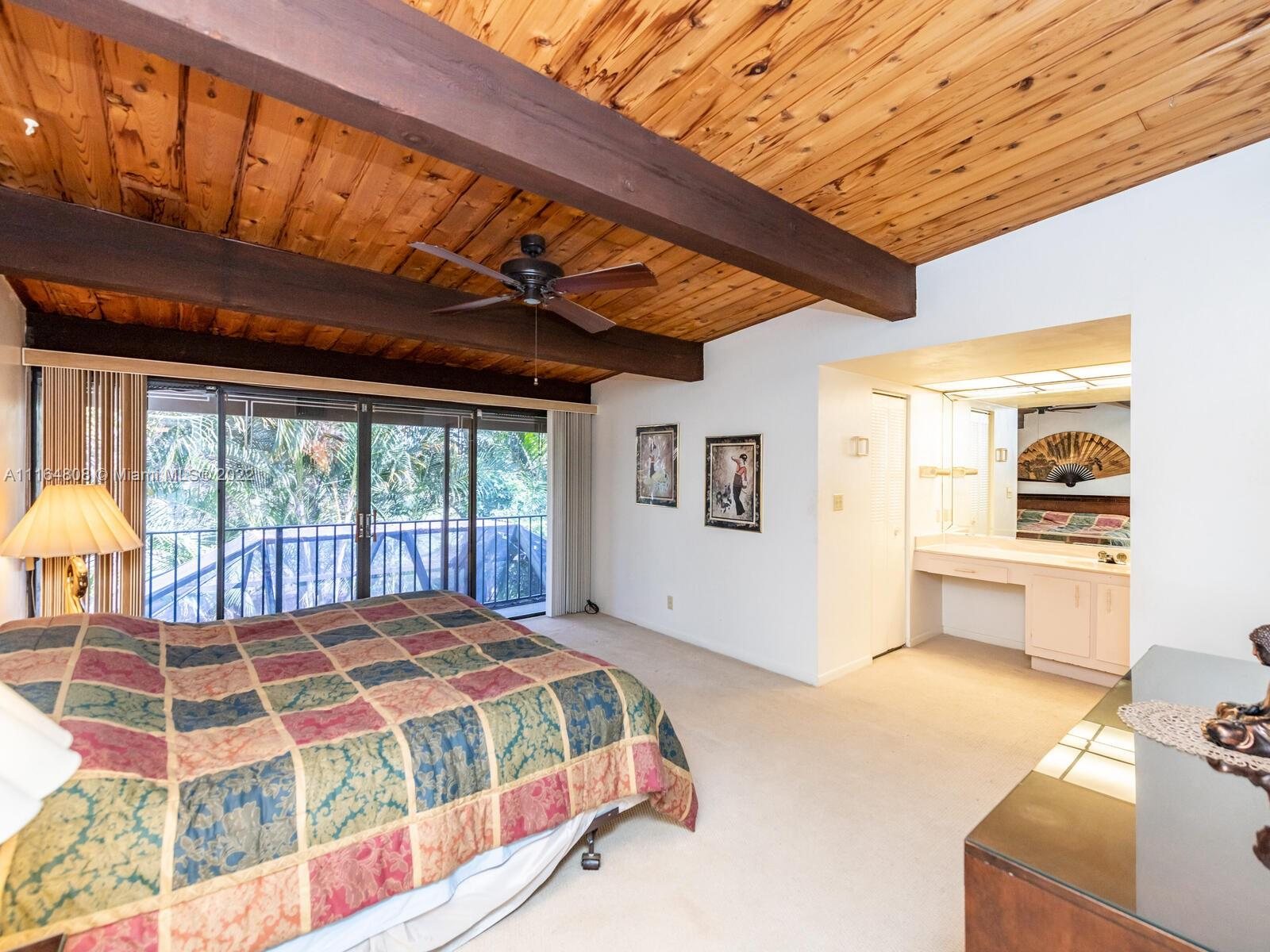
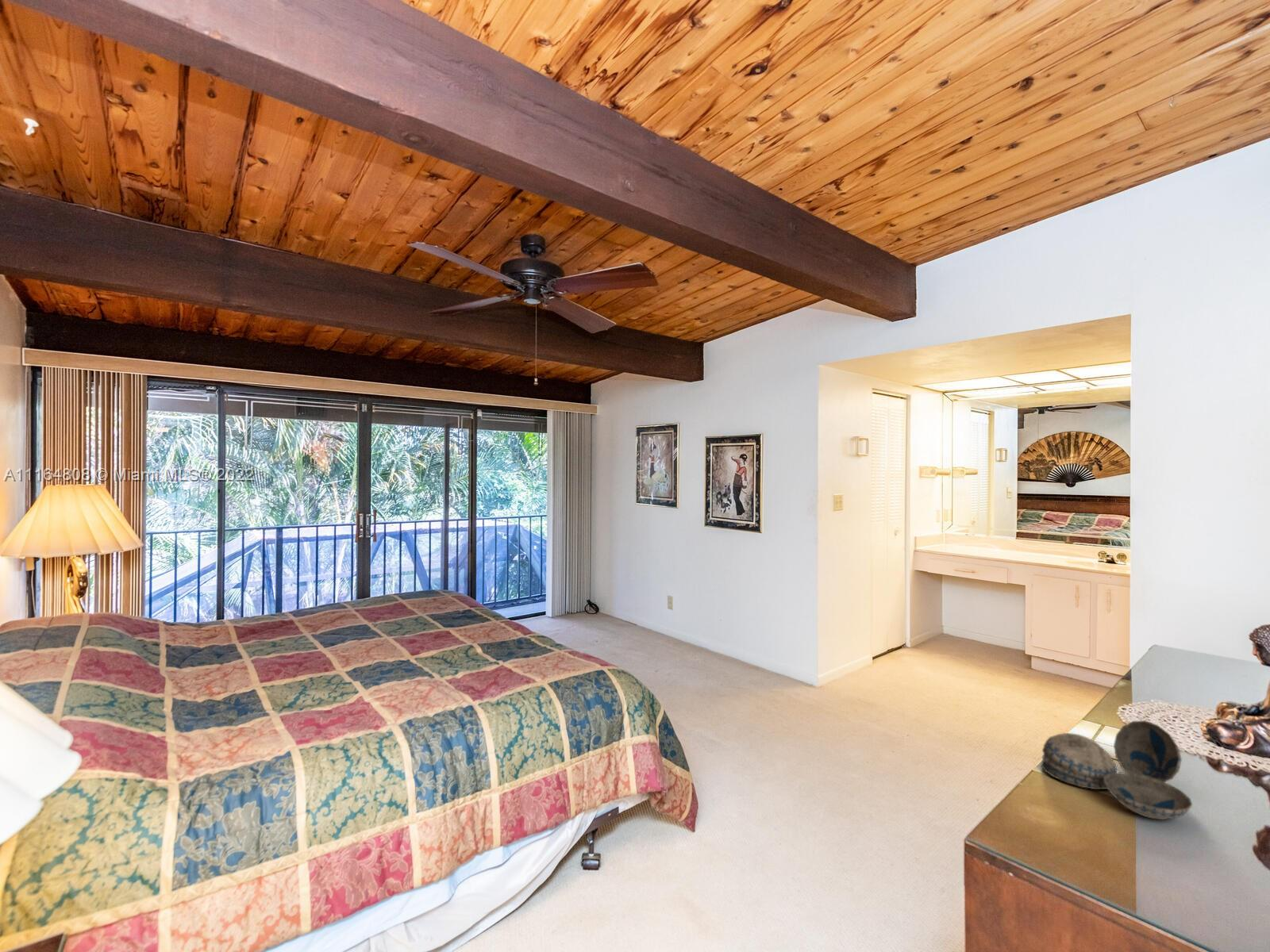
+ decorative bowl [1040,720,1193,820]
